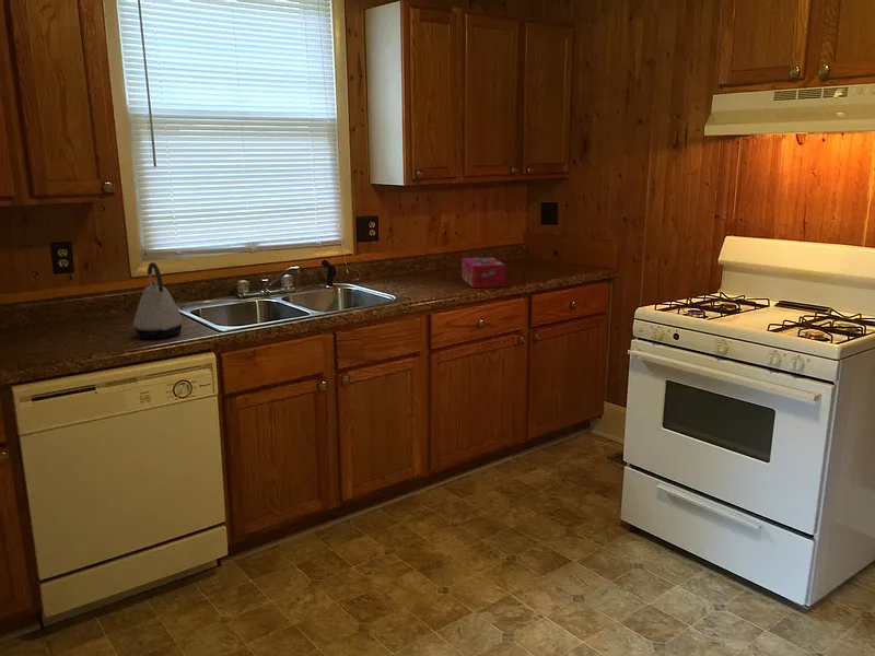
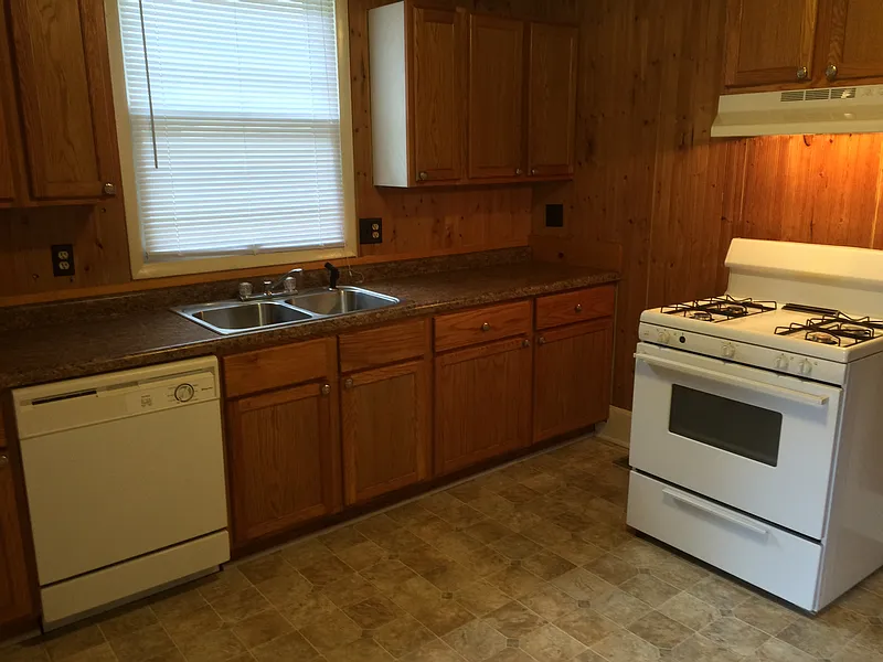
- kettle [132,261,184,340]
- tissue box [460,256,506,289]
